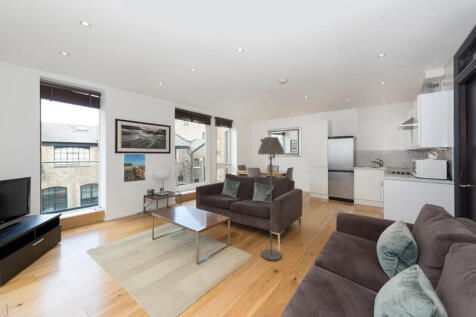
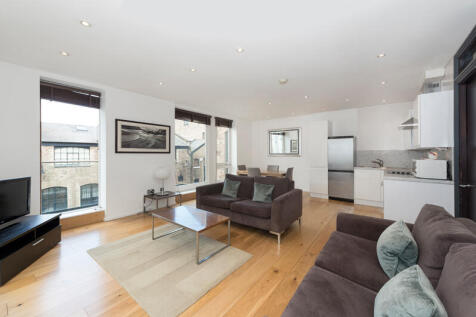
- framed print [122,153,146,183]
- floor lamp [257,136,285,261]
